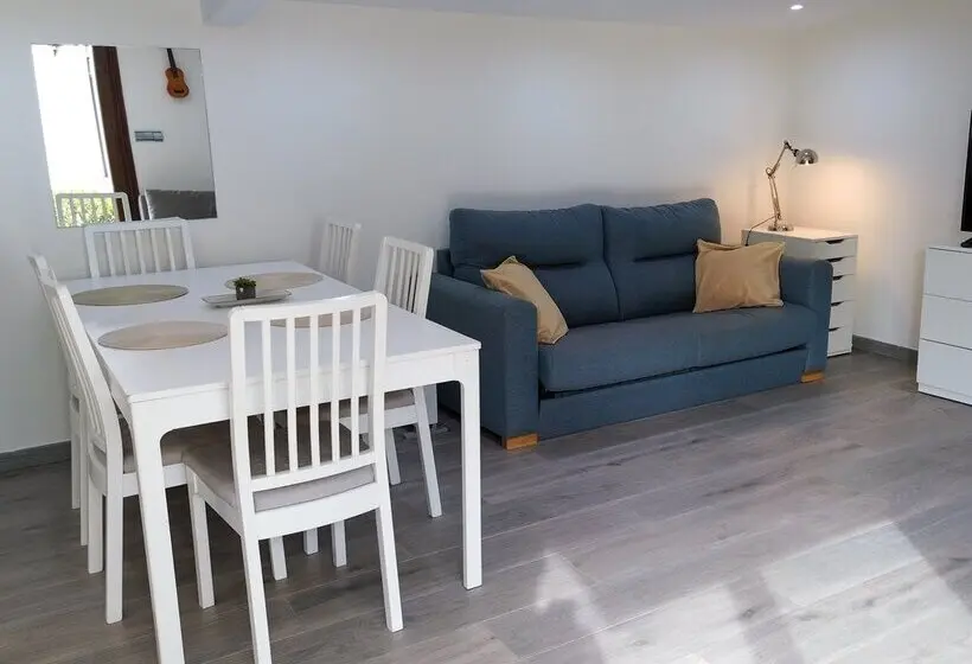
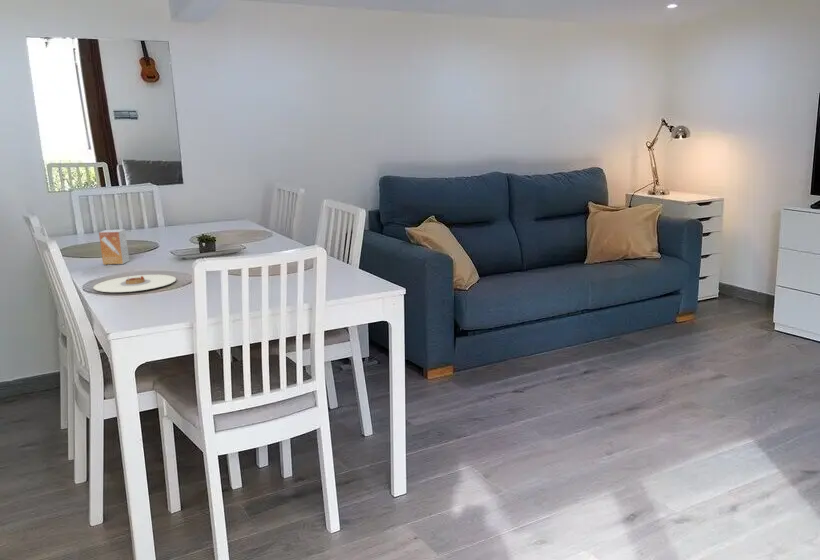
+ small box [98,228,130,265]
+ plate [93,274,177,293]
